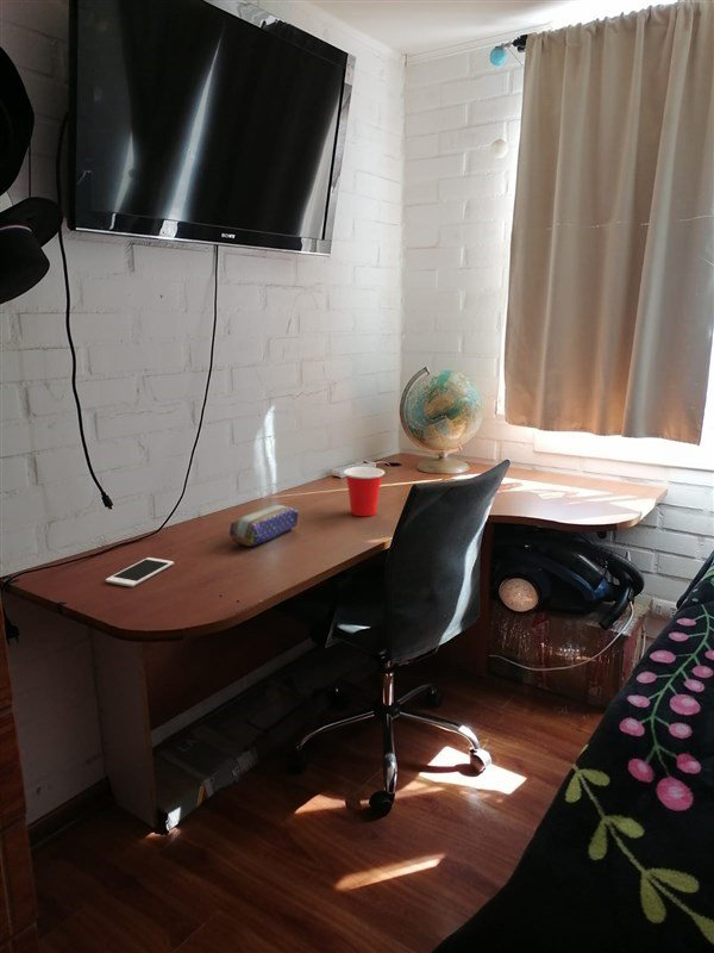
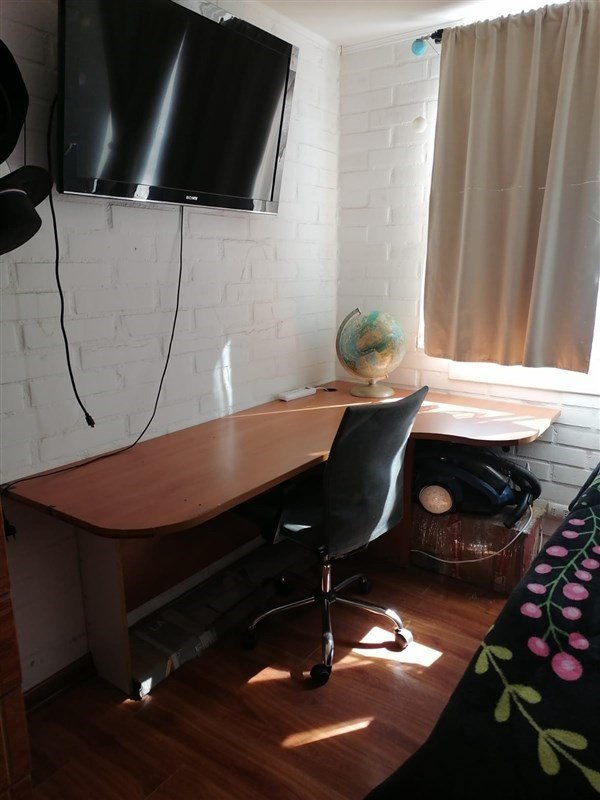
- cell phone [105,556,175,587]
- pencil case [228,504,300,548]
- cup [343,466,386,517]
